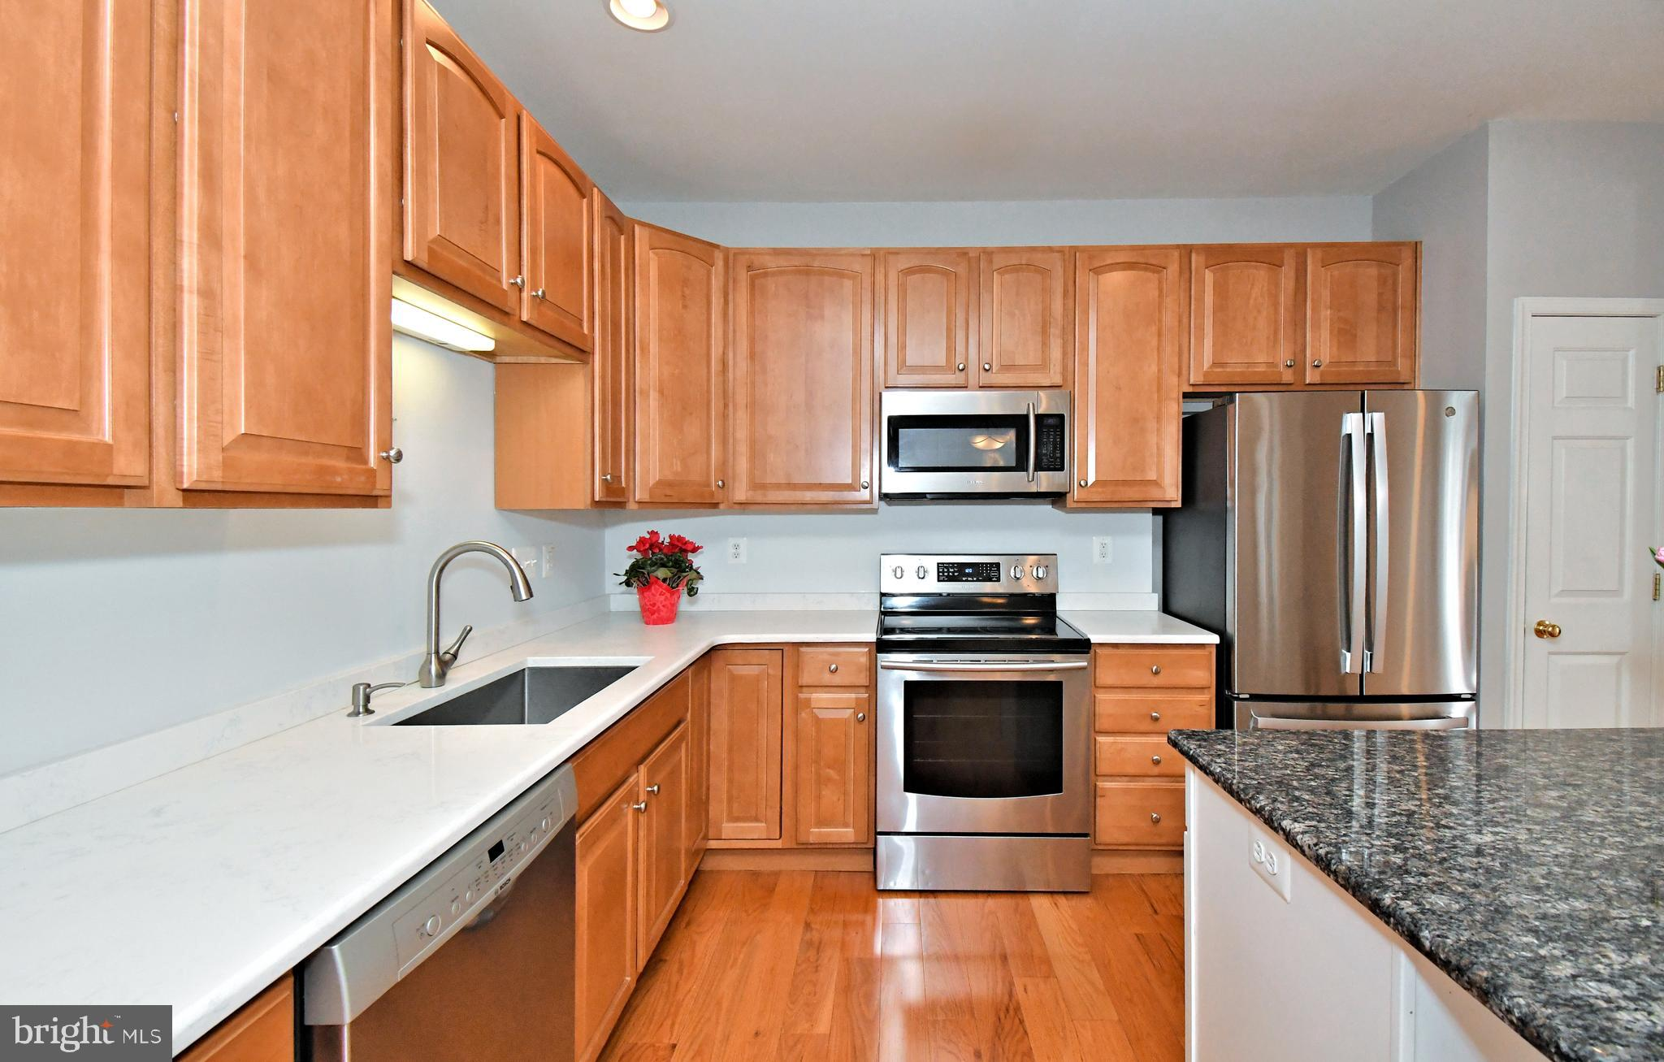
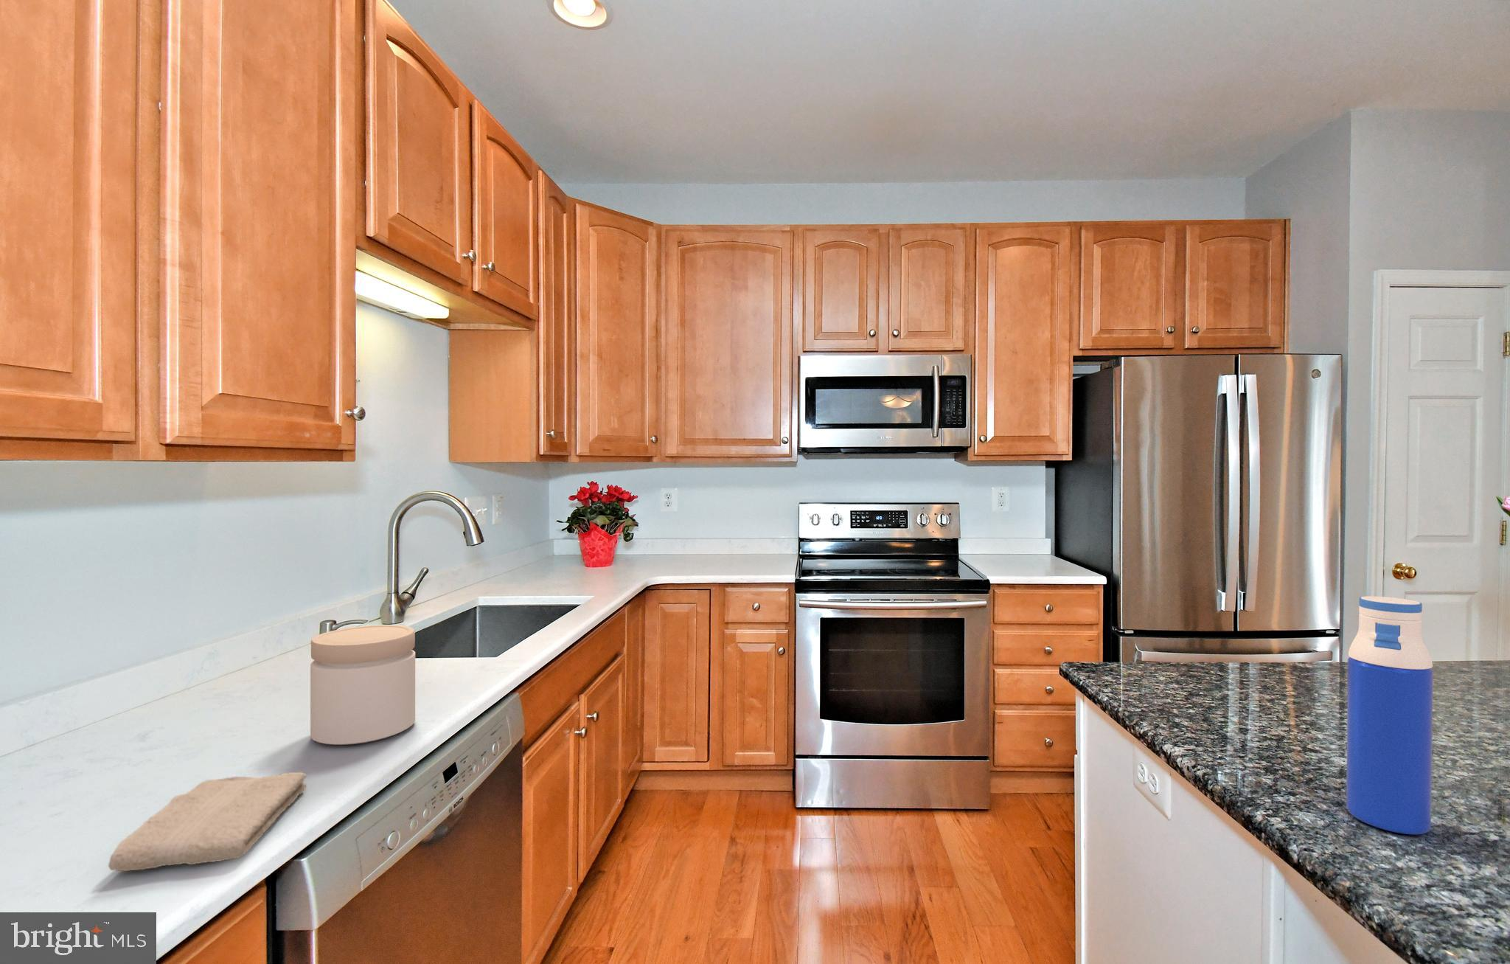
+ jar [309,624,416,746]
+ water bottle [1346,595,1433,835]
+ washcloth [108,771,307,872]
